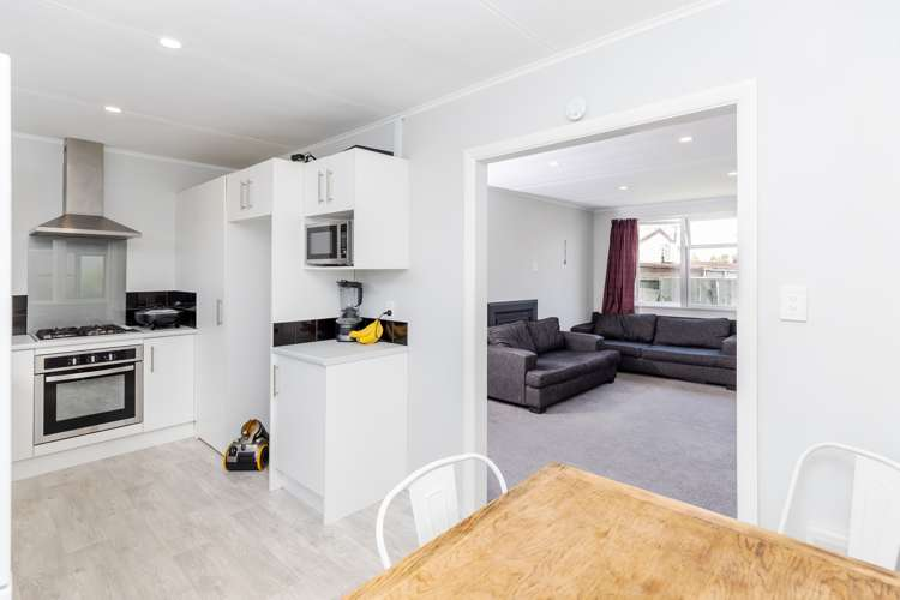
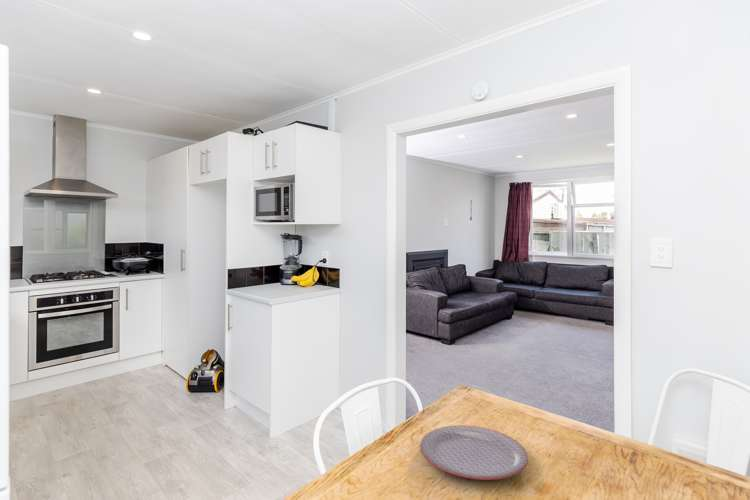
+ plate [419,424,529,481]
